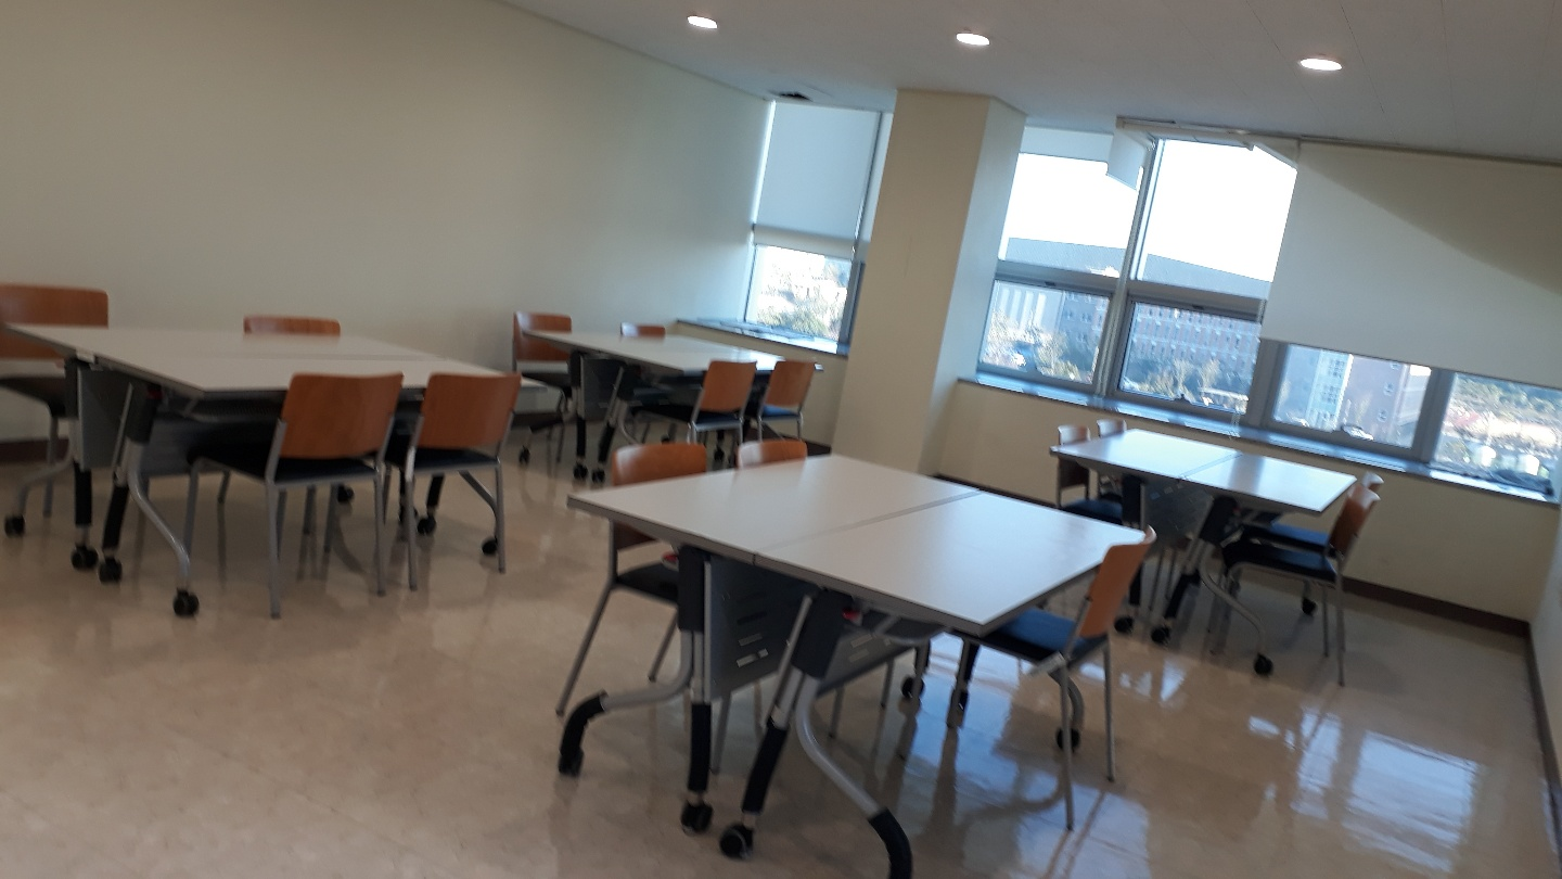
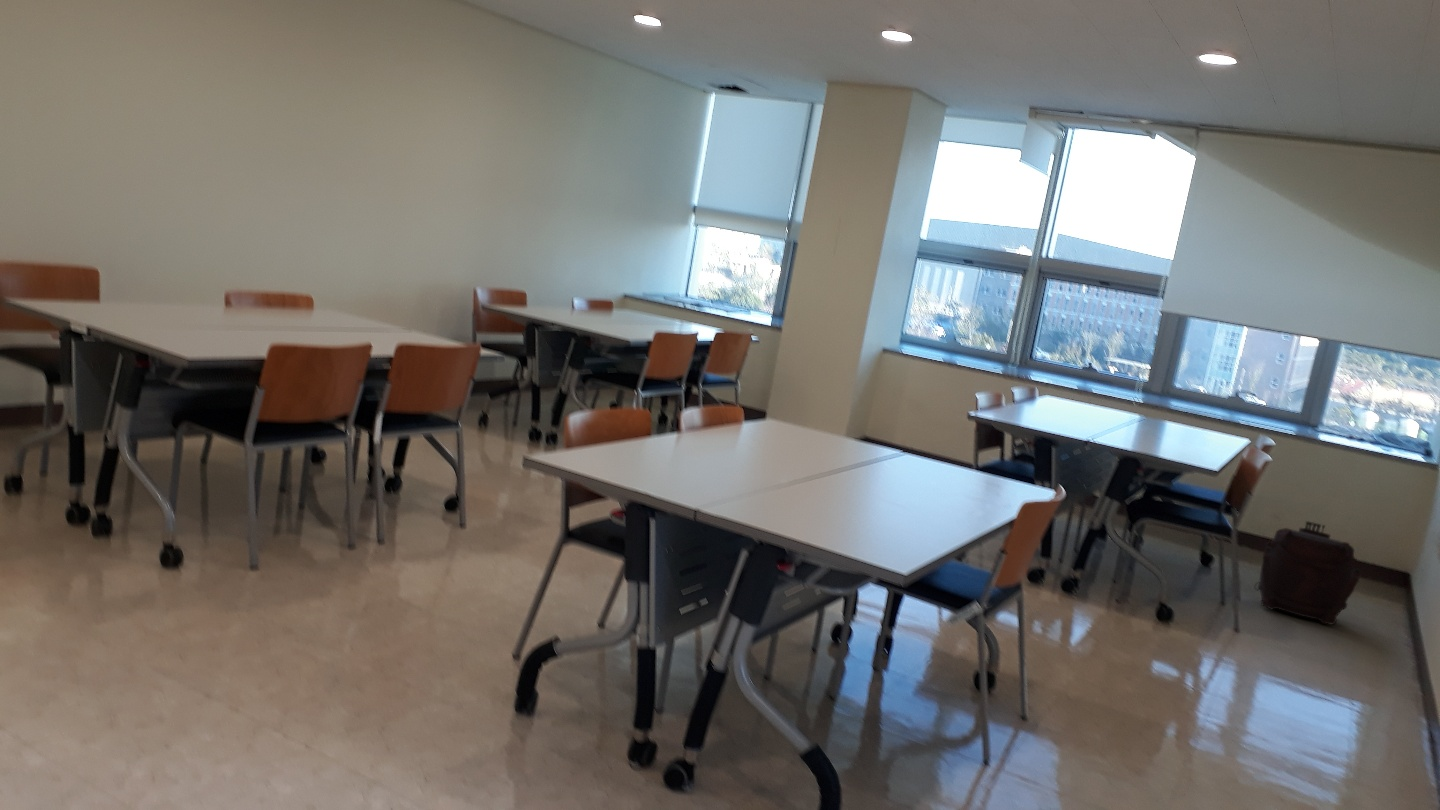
+ backpack [1254,520,1362,626]
